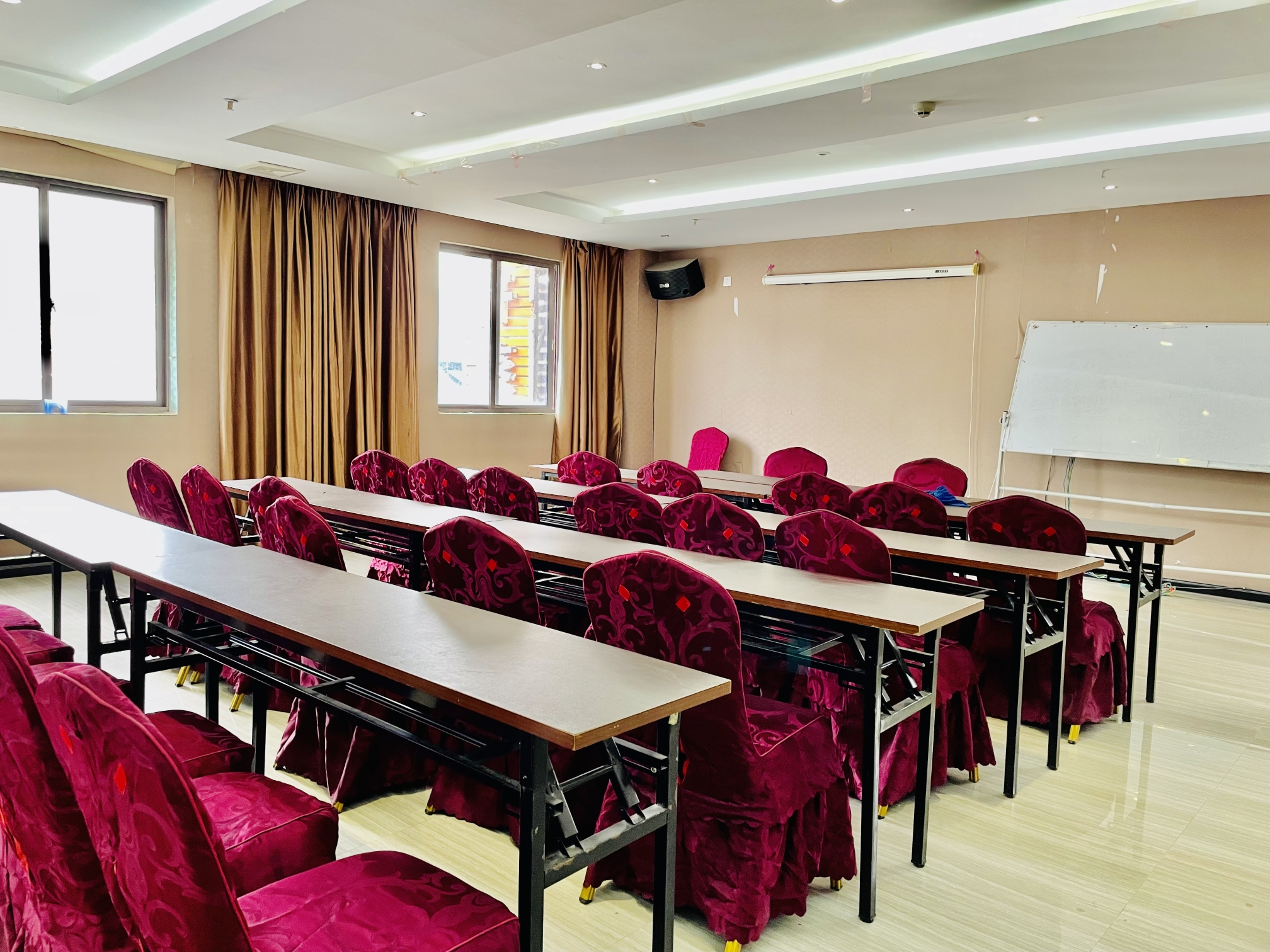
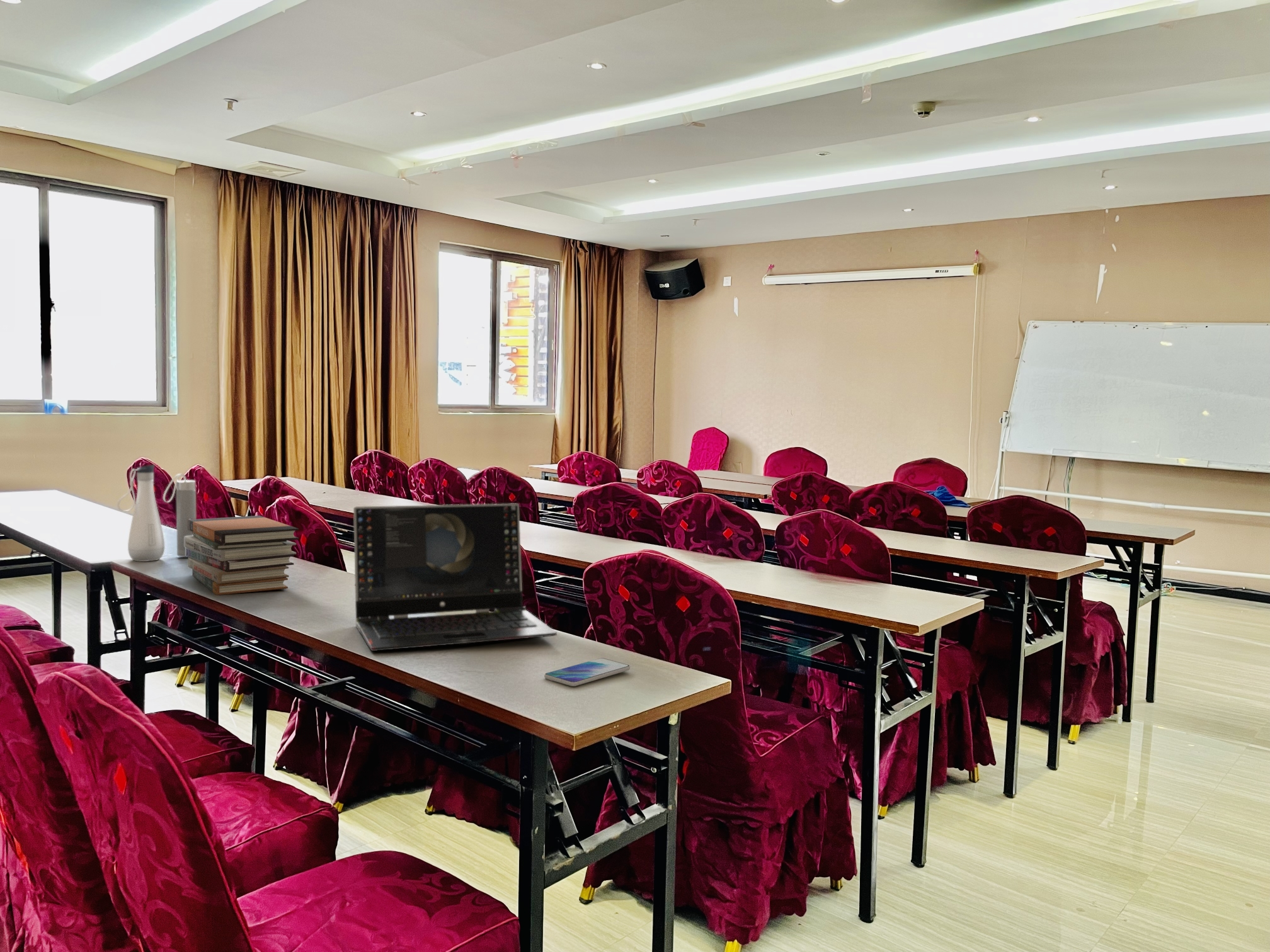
+ water bottle [117,464,197,562]
+ laptop computer [353,503,558,652]
+ smartphone [544,657,631,687]
+ book stack [185,515,299,596]
